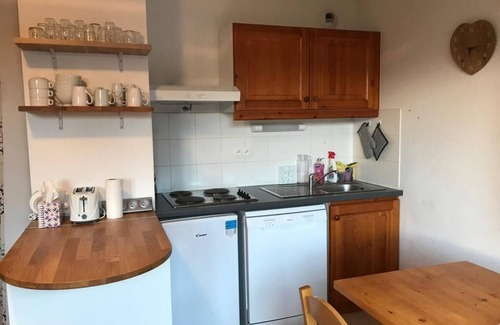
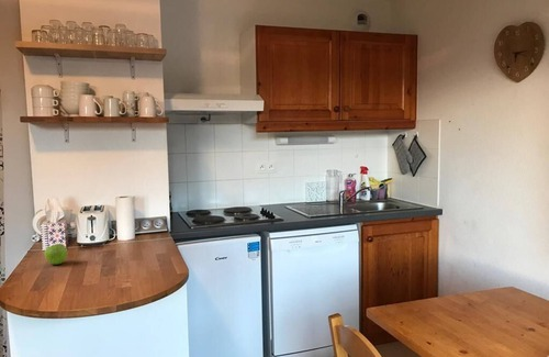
+ fruit [44,243,68,266]
